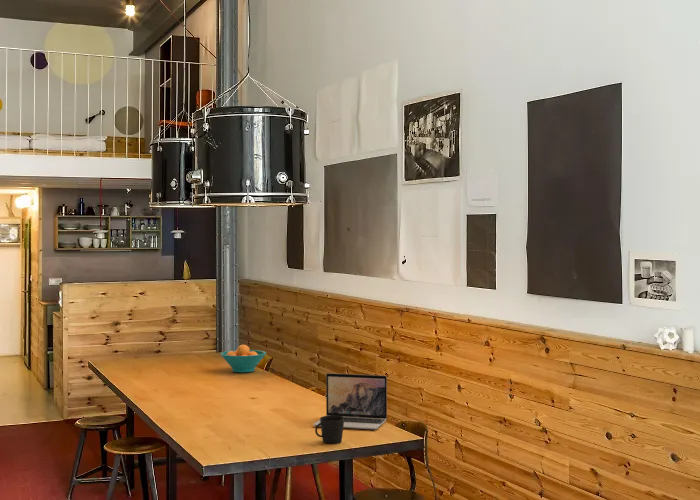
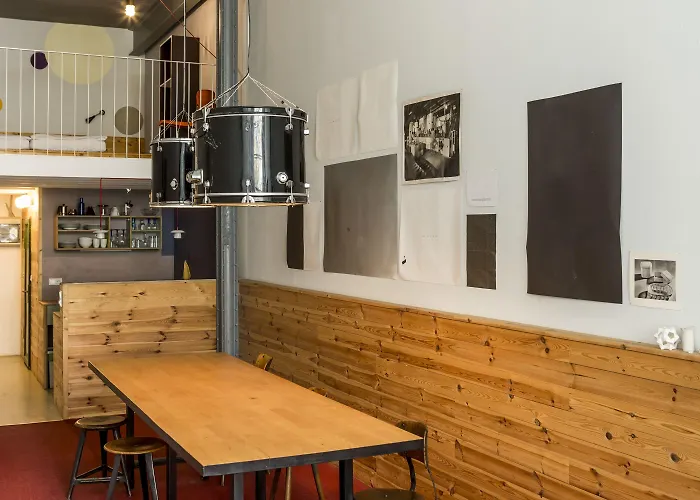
- fruit bowl [219,344,267,374]
- laptop [312,372,388,430]
- cup [314,415,344,445]
